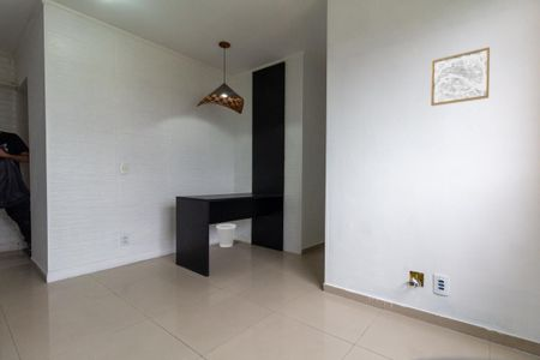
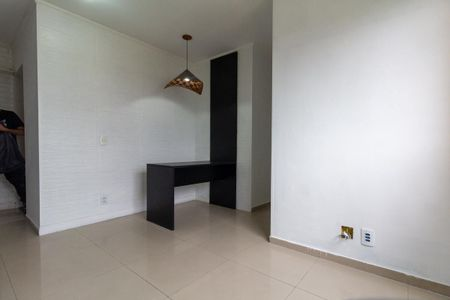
- wastebasket [215,223,238,248]
- wall art [430,46,491,107]
